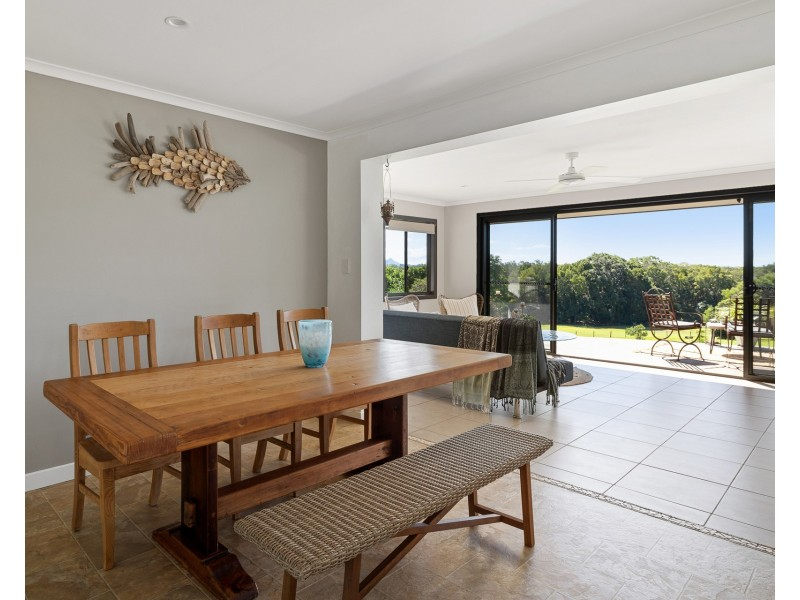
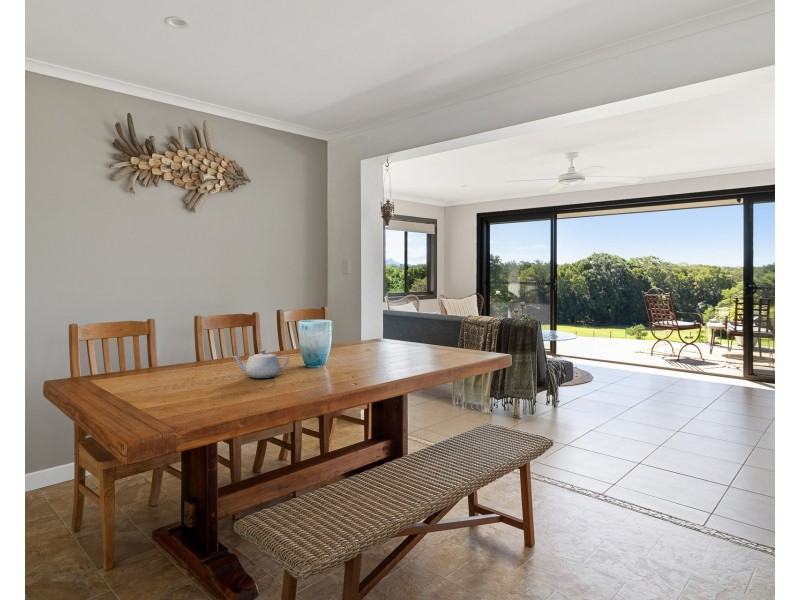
+ teapot [231,349,290,379]
